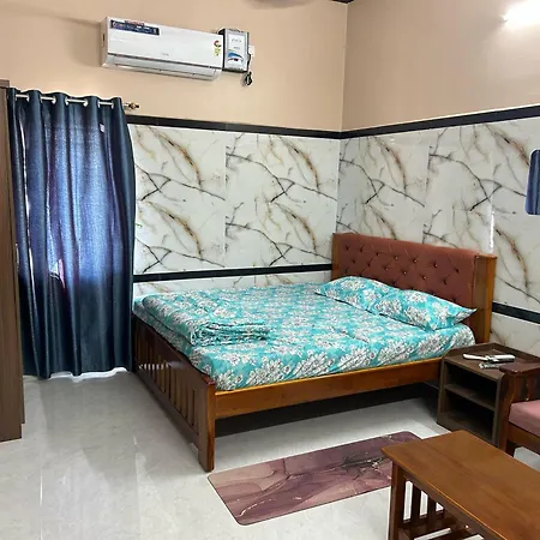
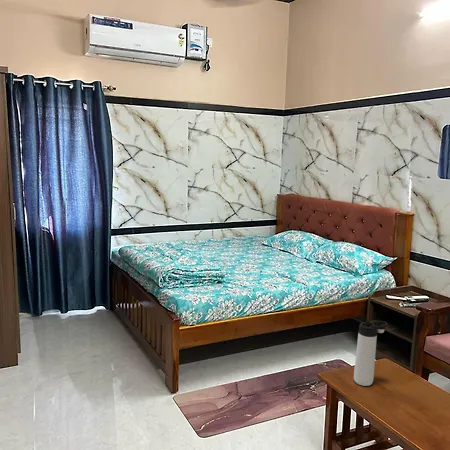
+ thermos bottle [353,320,388,387]
